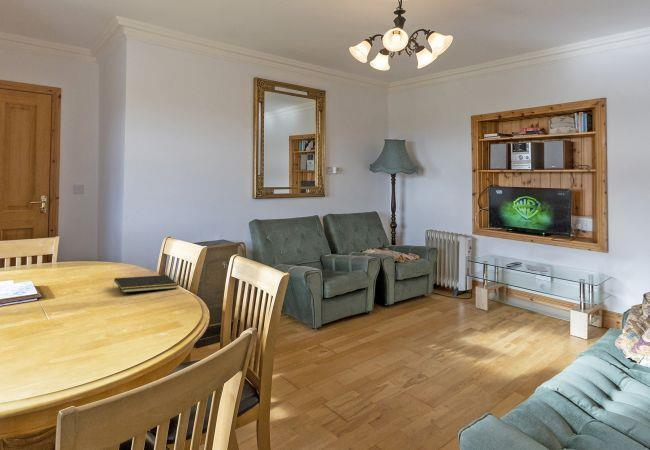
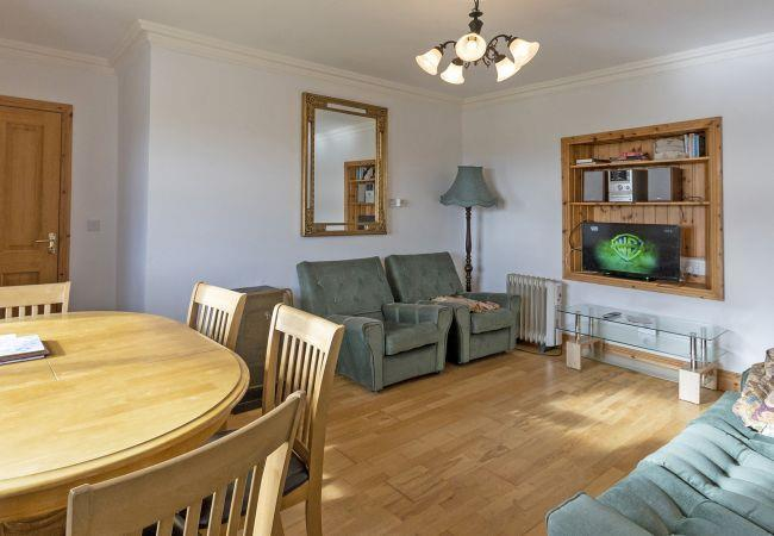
- notepad [112,274,179,293]
